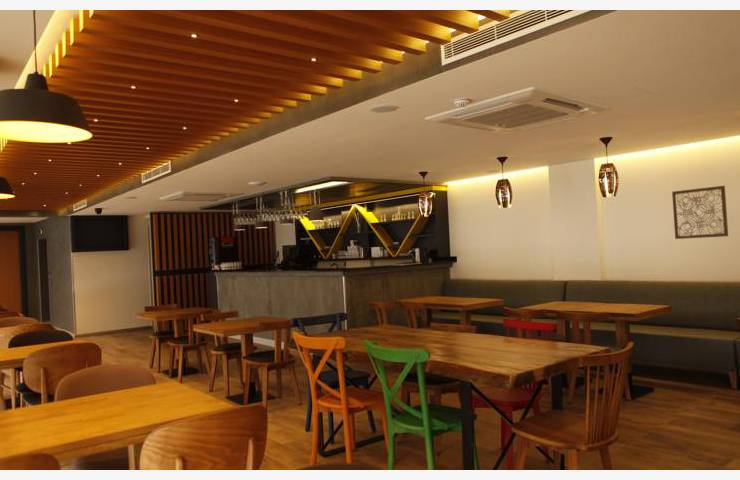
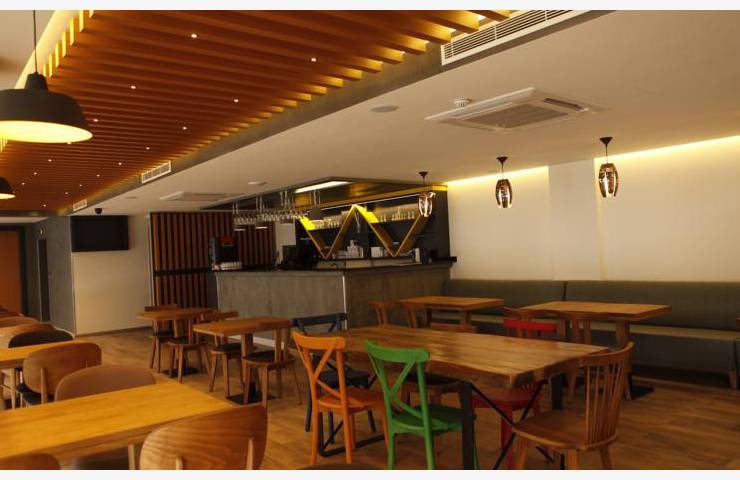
- wall art [671,185,729,240]
